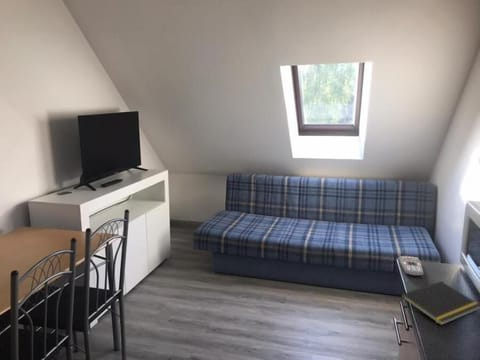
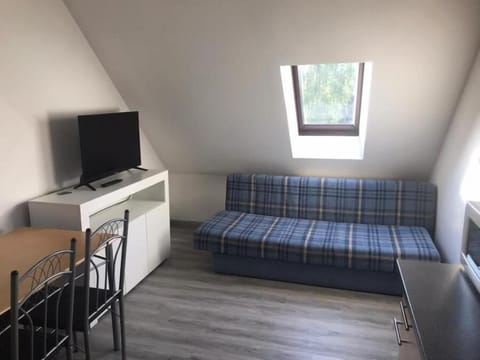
- notepad [400,280,480,326]
- remote control [398,255,425,277]
